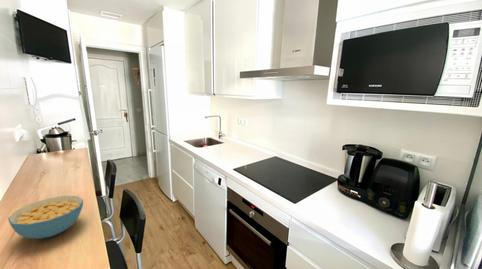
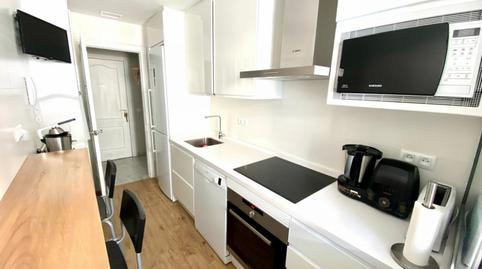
- cereal bowl [7,195,84,240]
